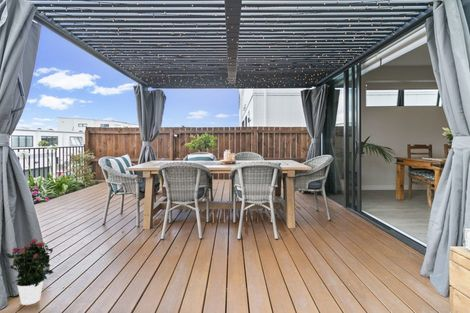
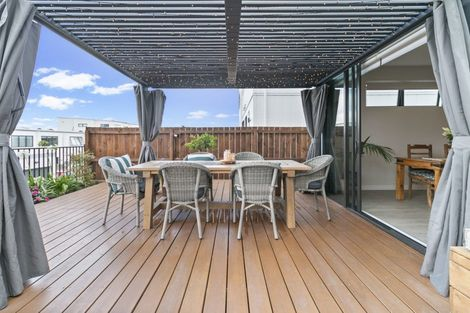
- potted flower [3,238,55,306]
